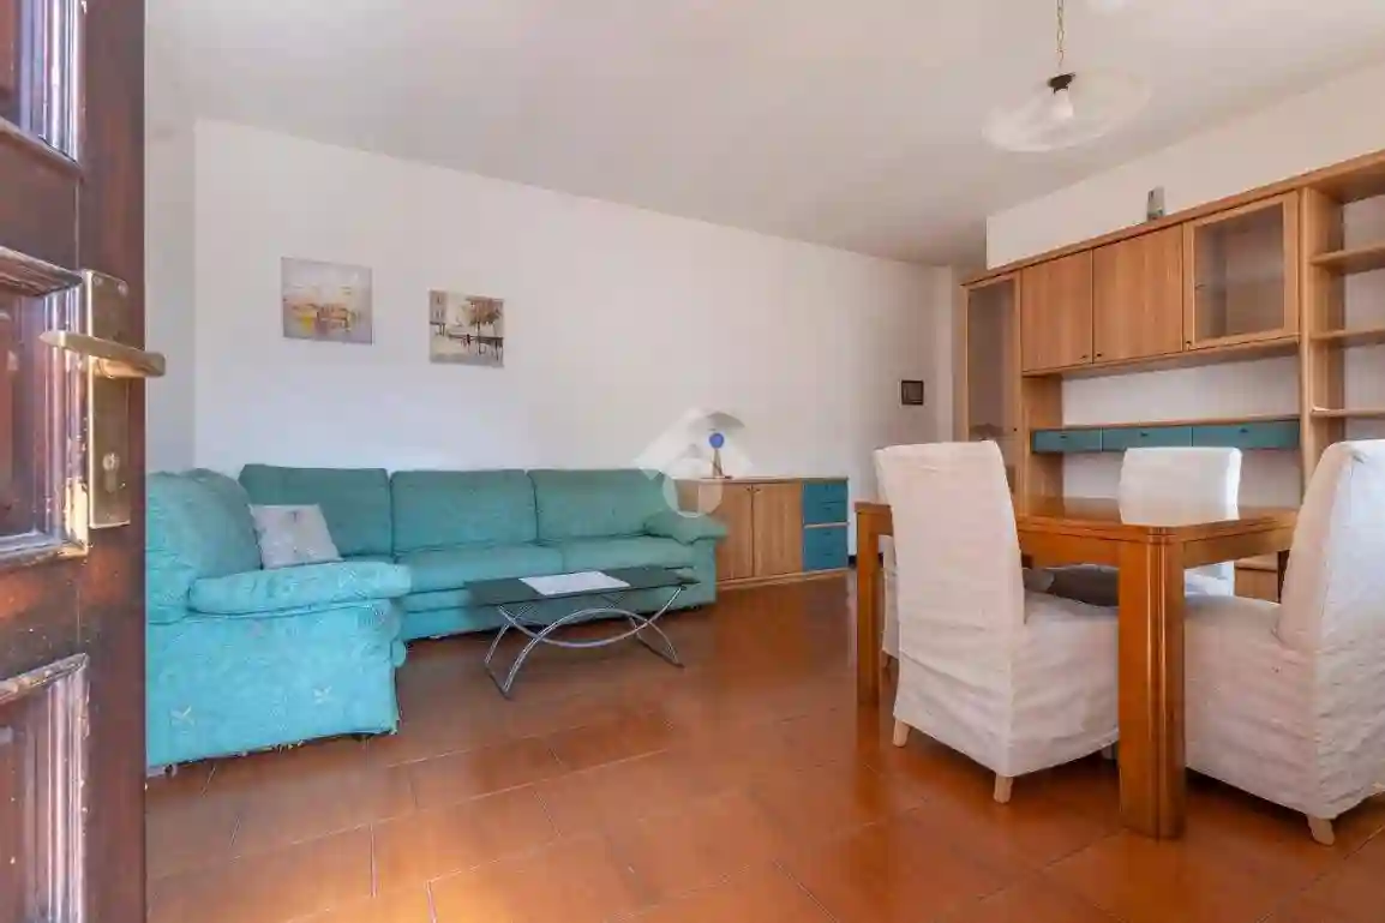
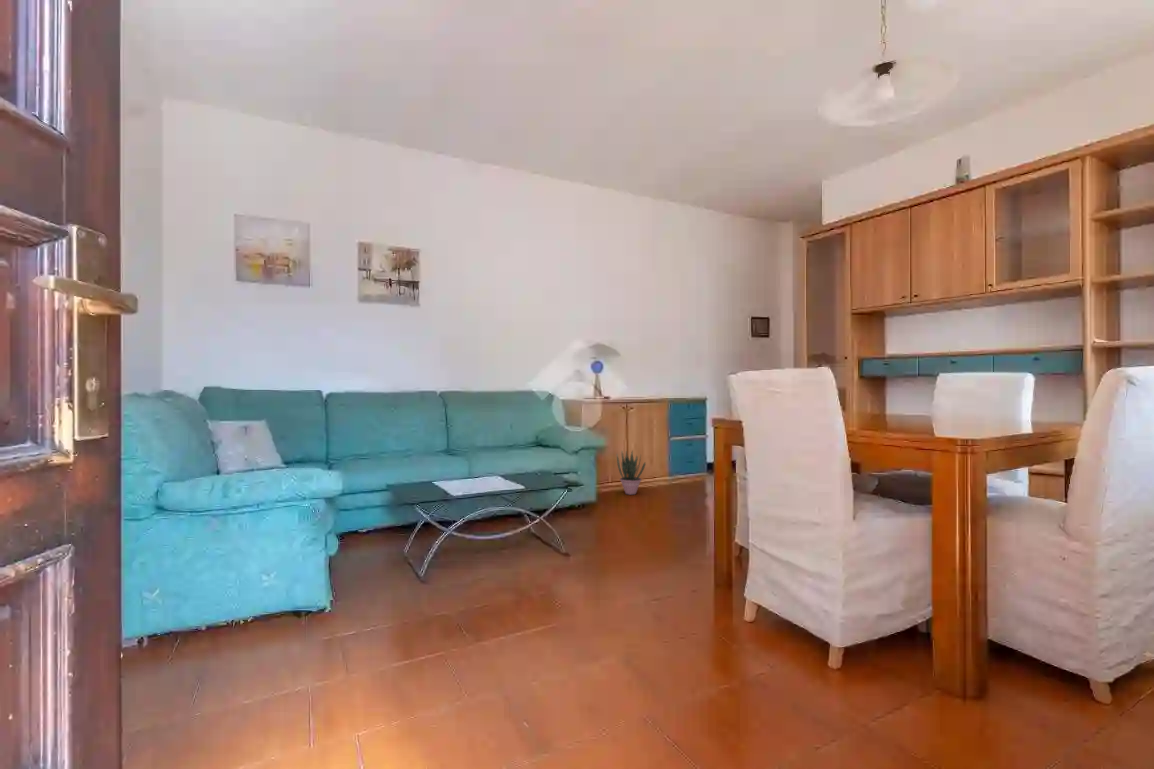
+ potted plant [616,449,647,496]
